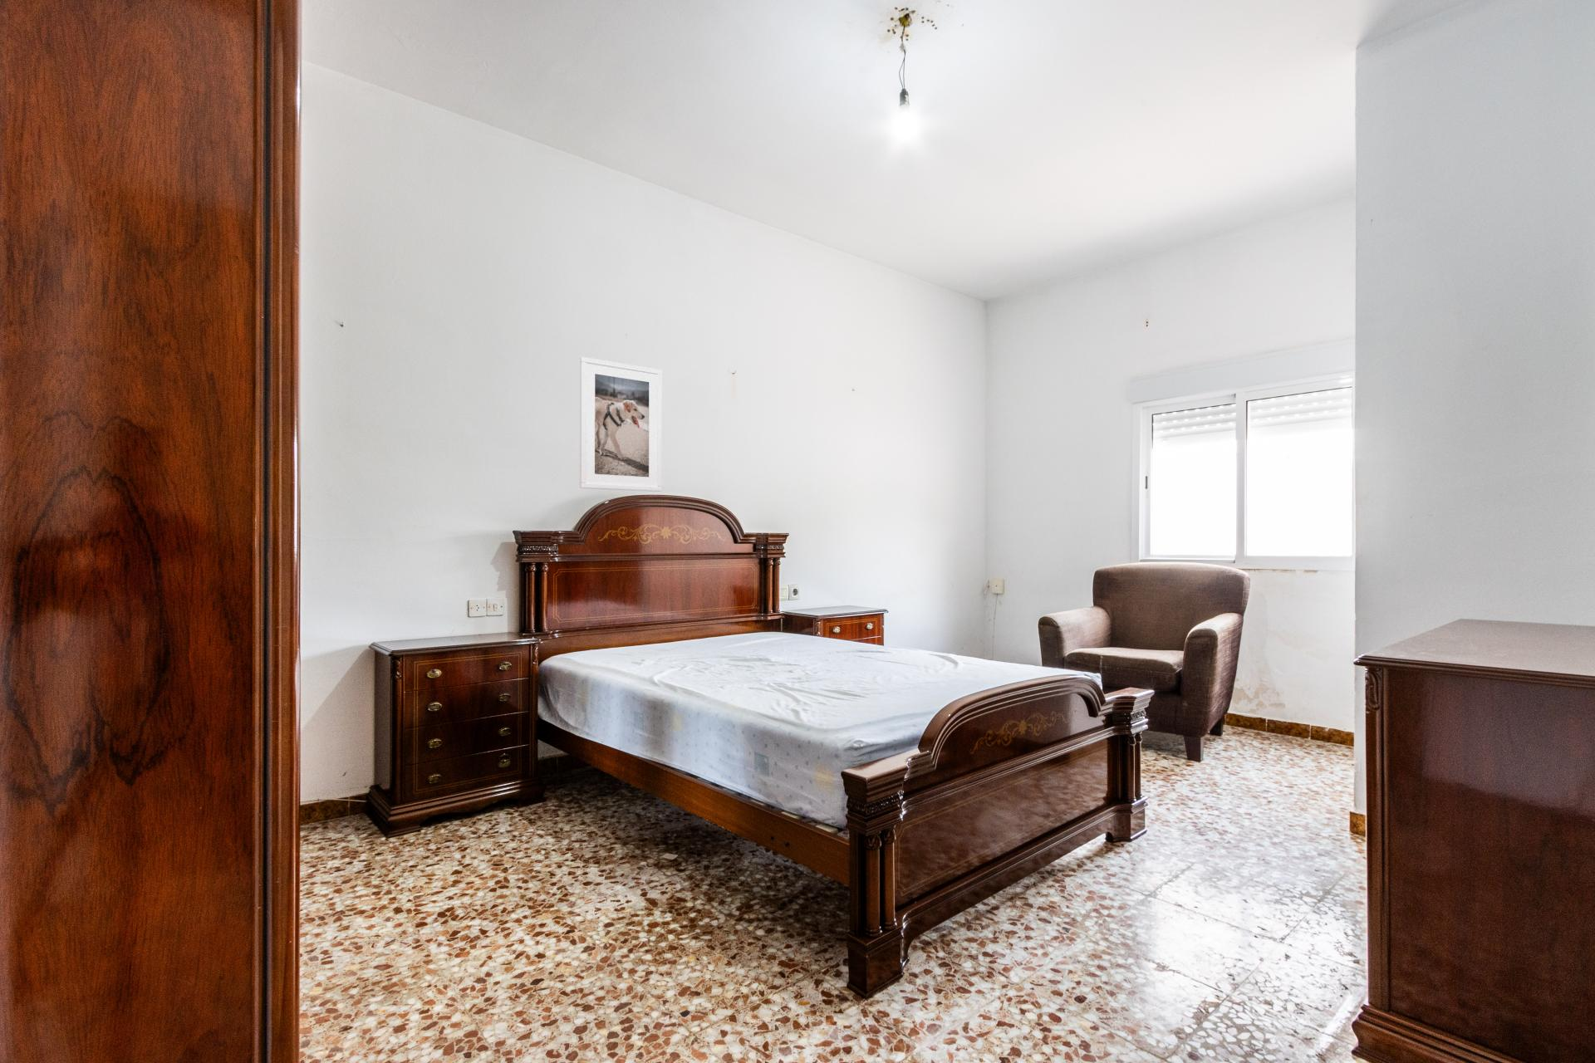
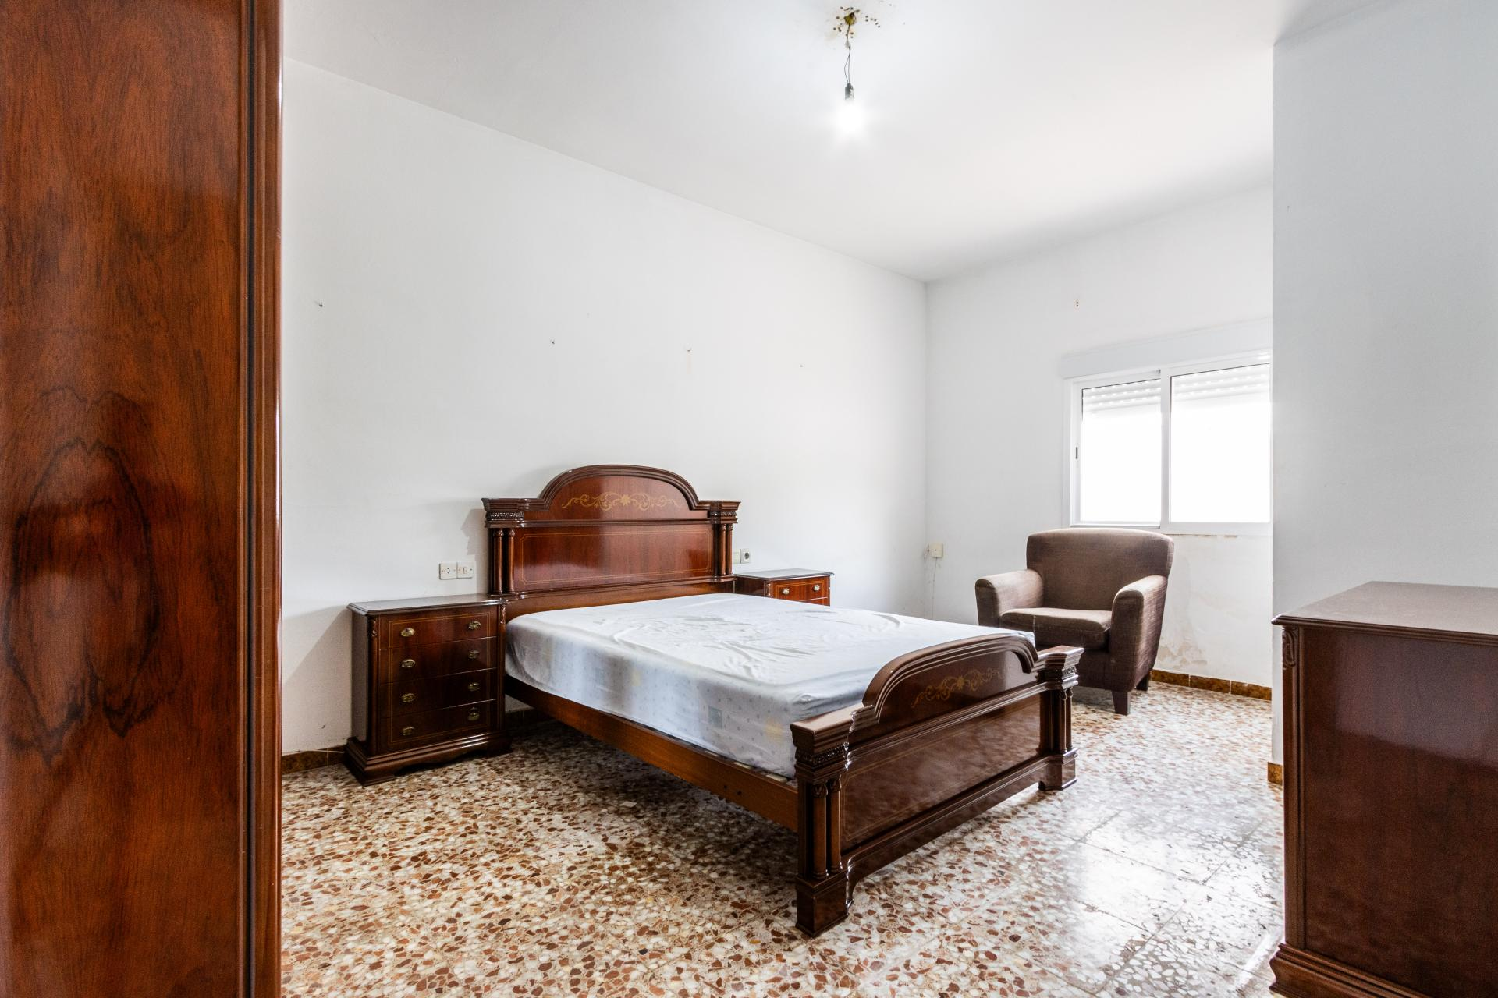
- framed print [579,356,662,492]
